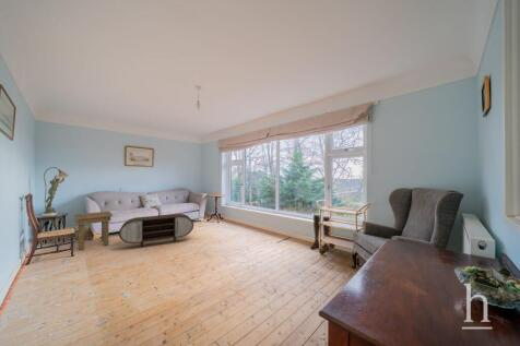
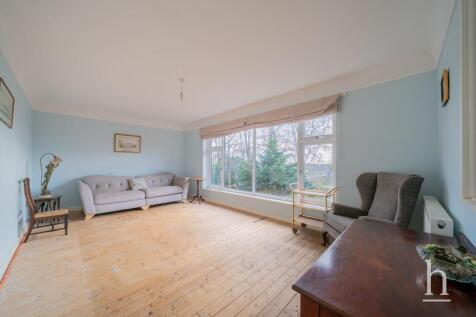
- side table [73,211,114,252]
- boots [310,214,331,253]
- coffee table [118,213,194,249]
